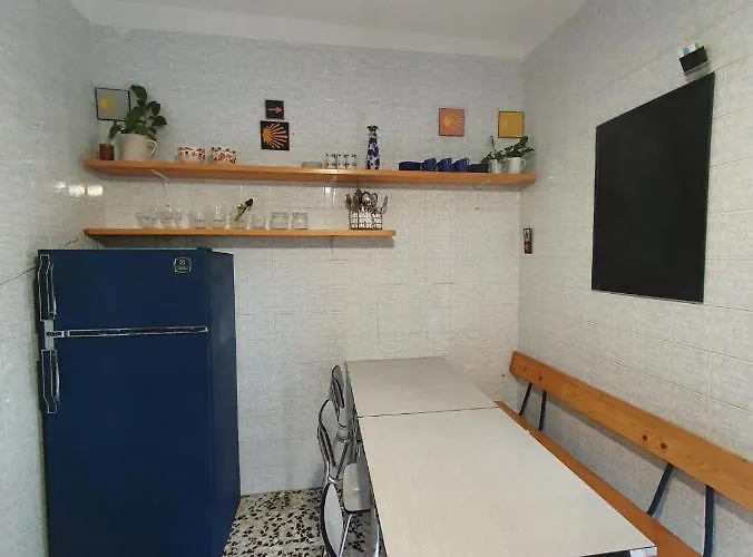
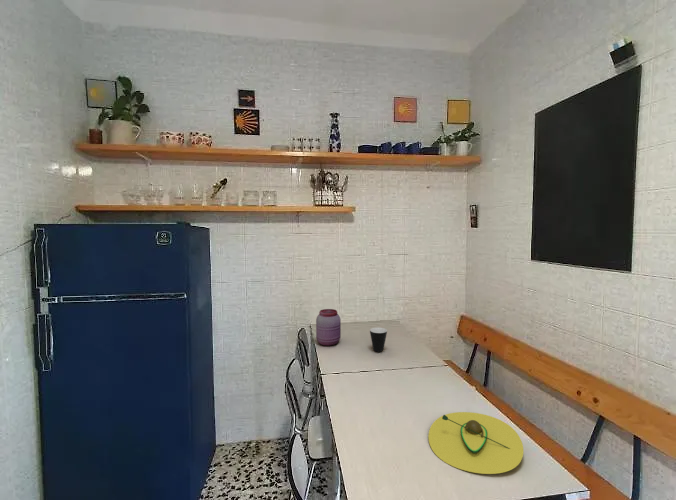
+ jar [315,308,342,347]
+ mug [369,327,388,353]
+ avocado [427,411,524,475]
